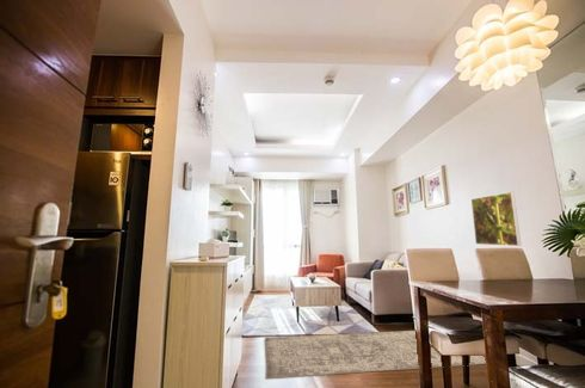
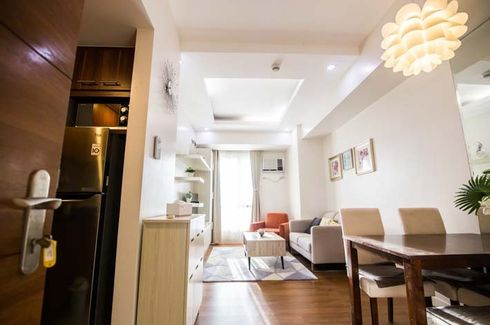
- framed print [470,191,522,247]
- rug [264,330,487,381]
